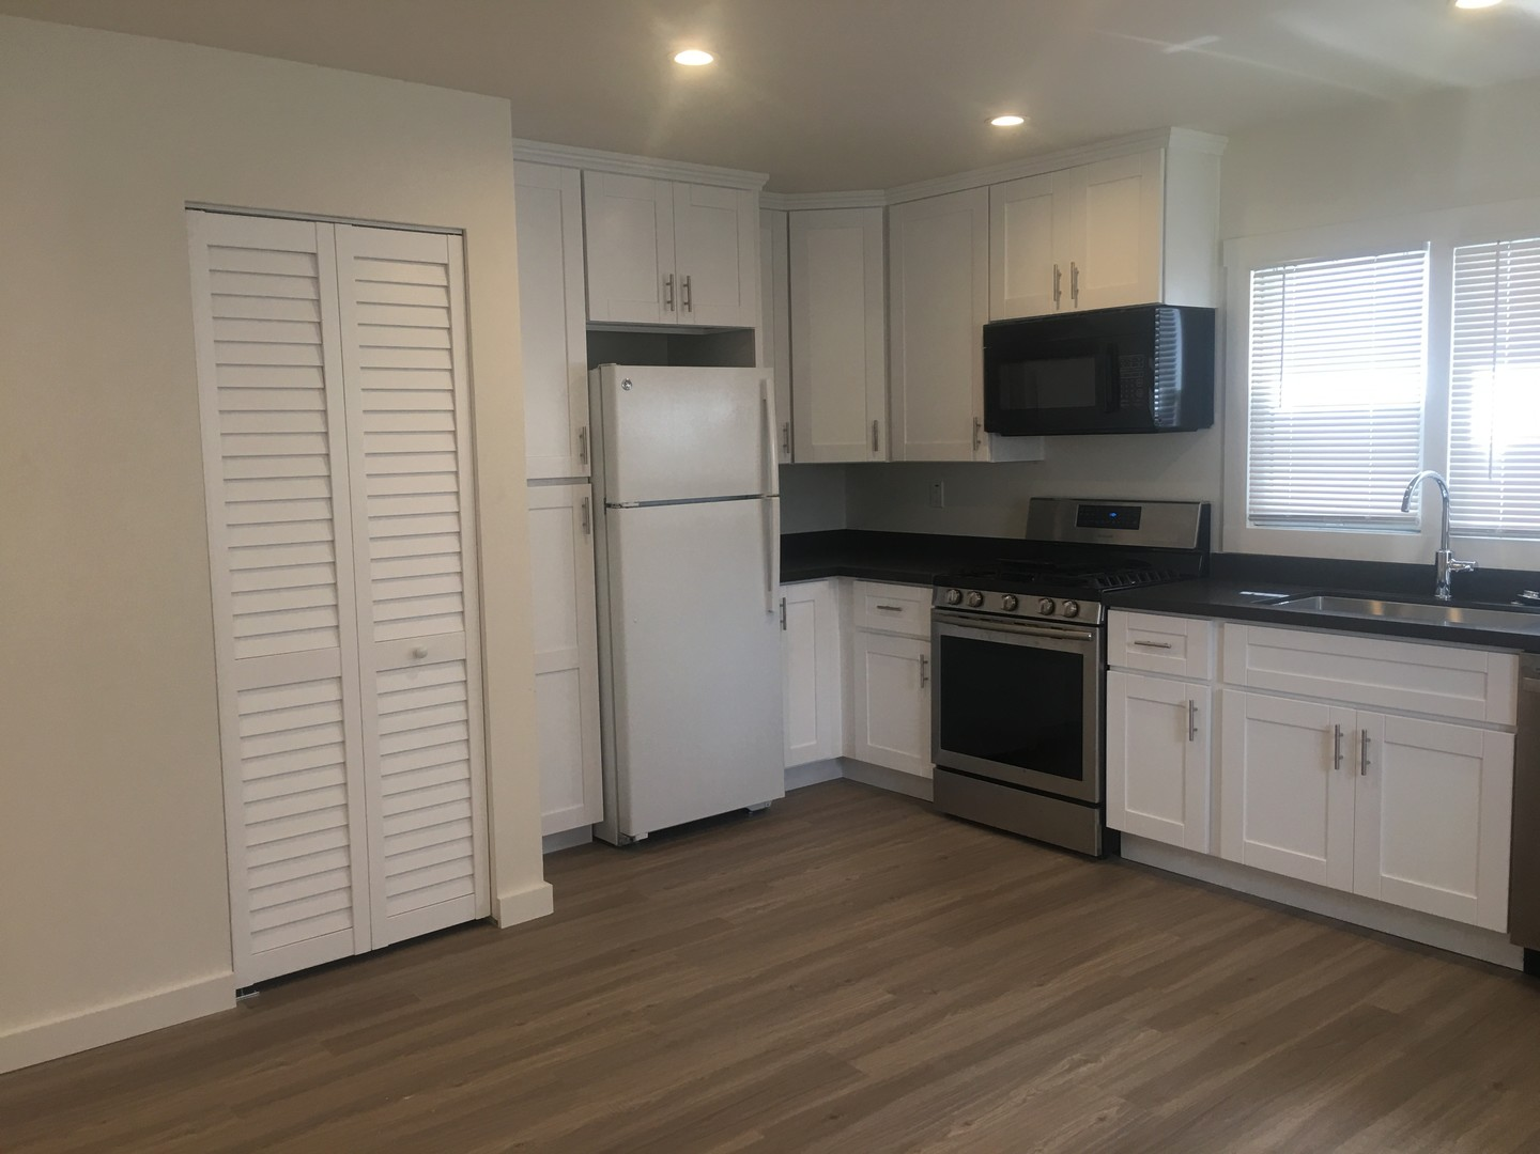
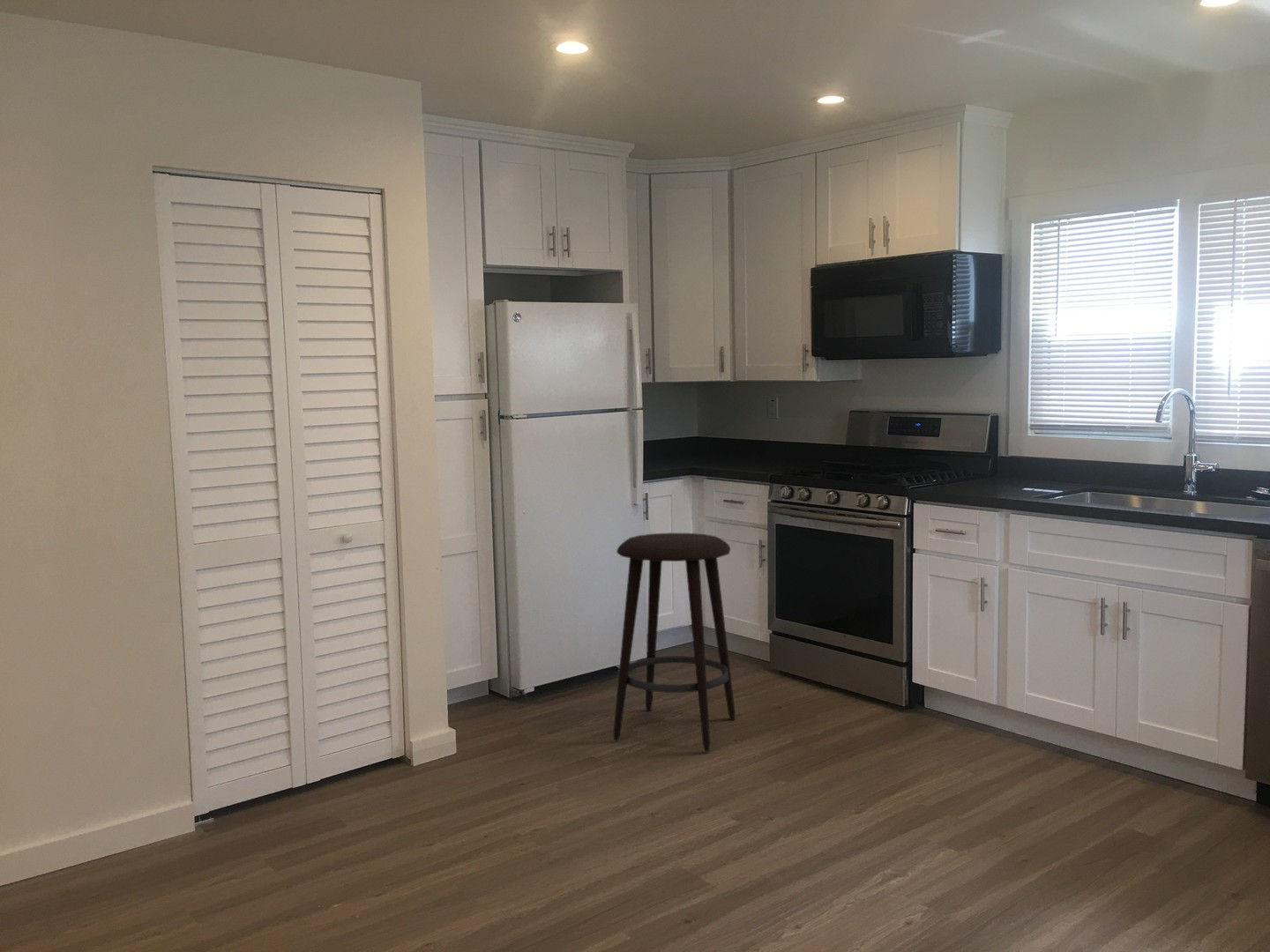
+ stool [612,532,736,752]
